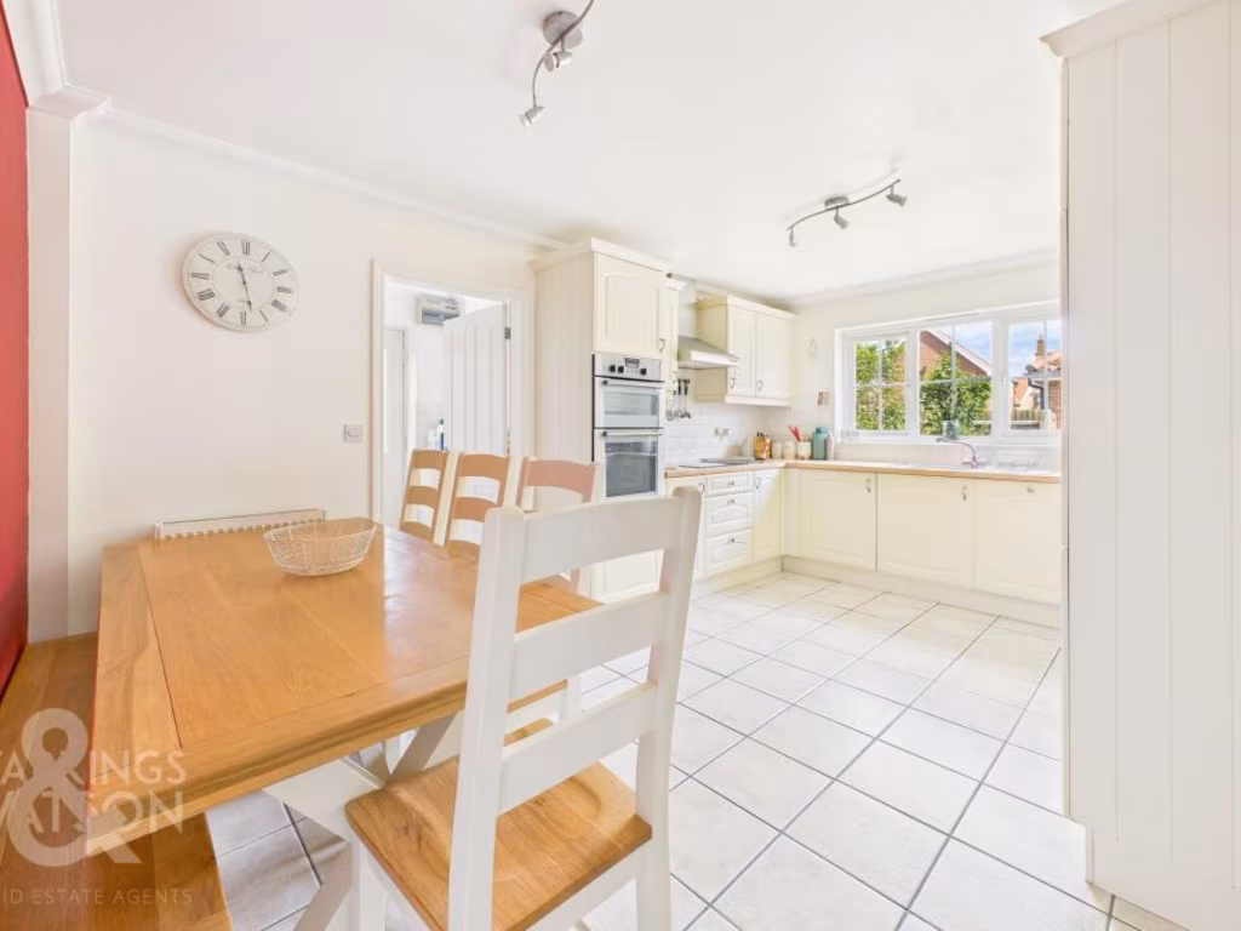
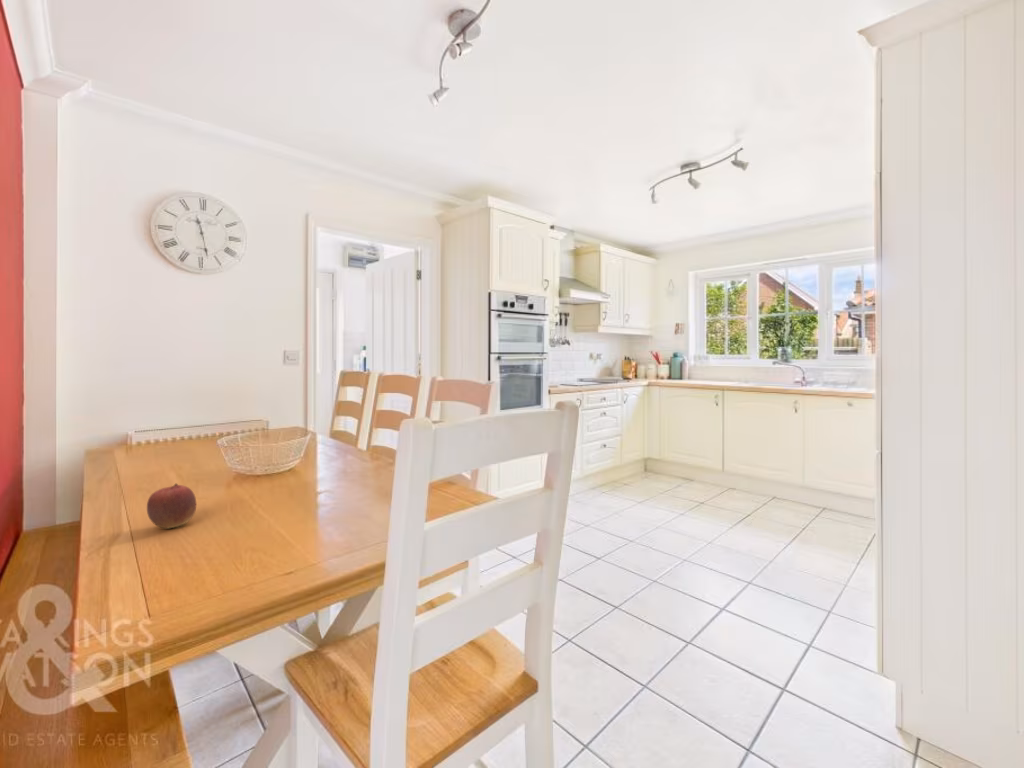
+ apple [146,482,197,529]
